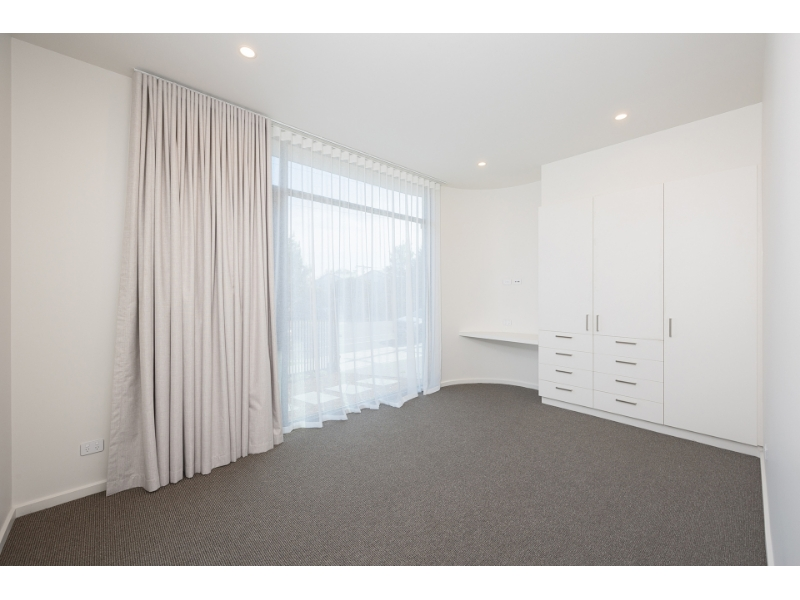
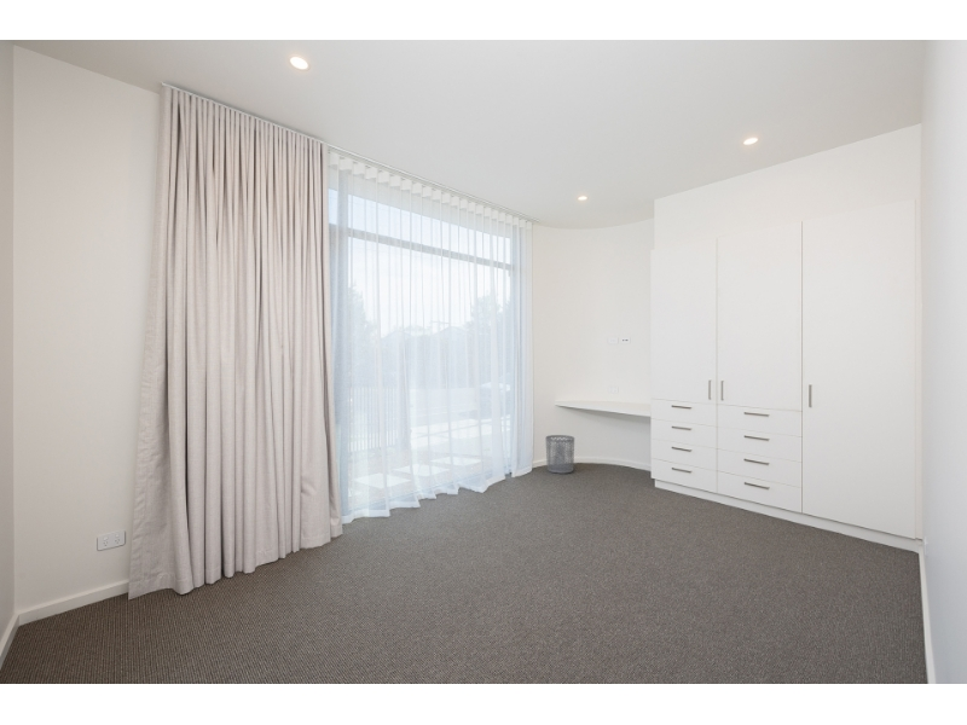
+ waste bin [545,434,575,475]
